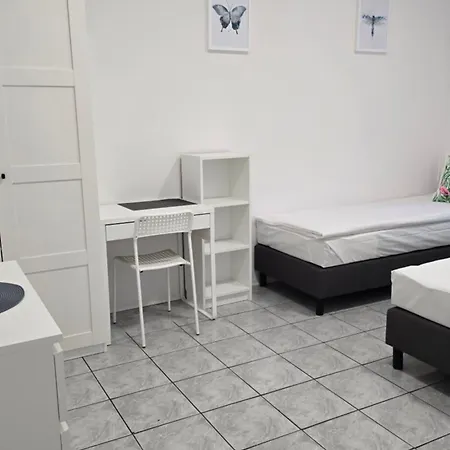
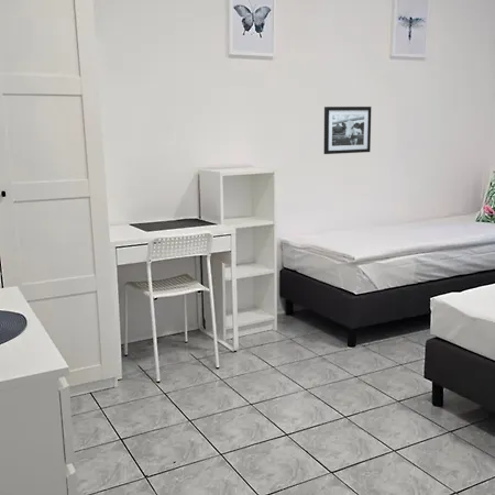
+ picture frame [322,106,372,155]
